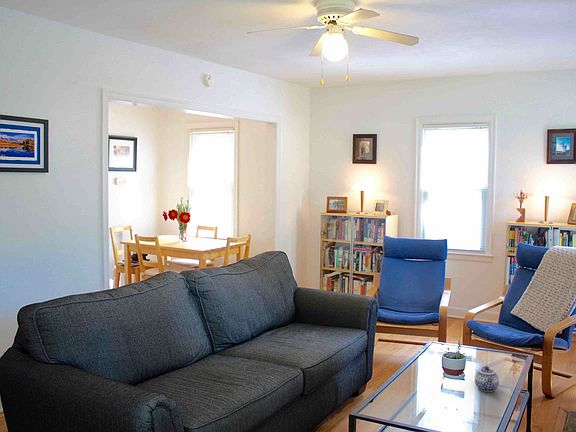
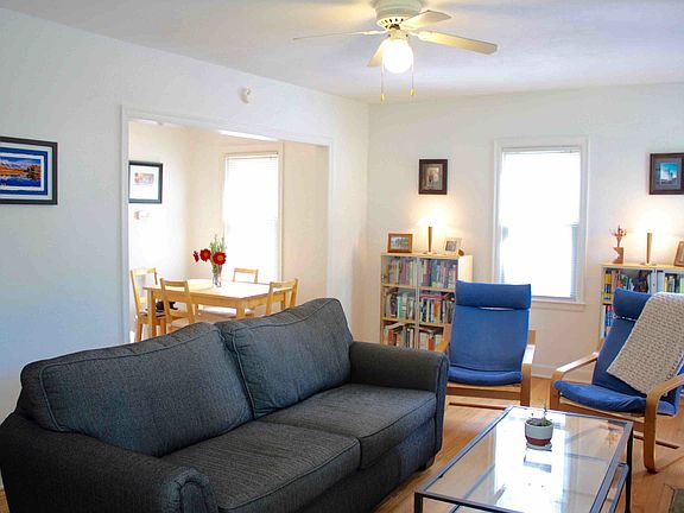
- teapot [474,365,500,393]
